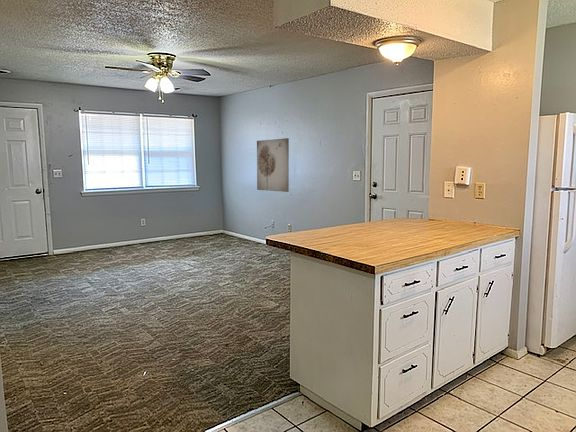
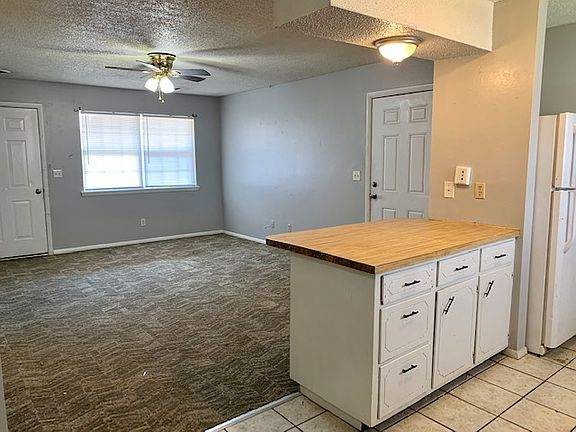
- wall art [256,137,290,193]
